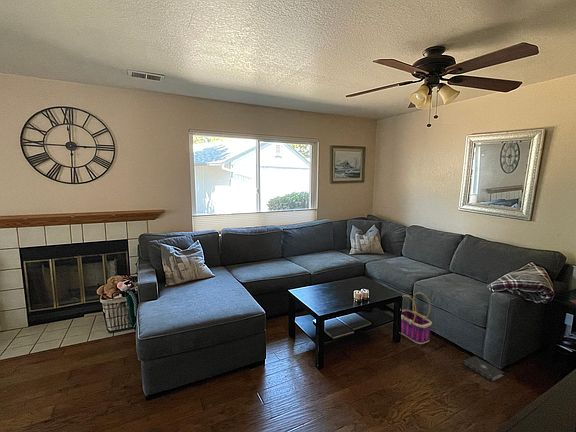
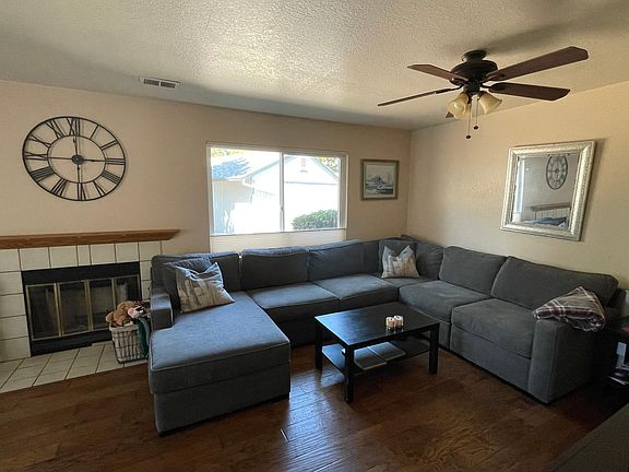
- book [462,355,505,382]
- basket [400,291,433,345]
